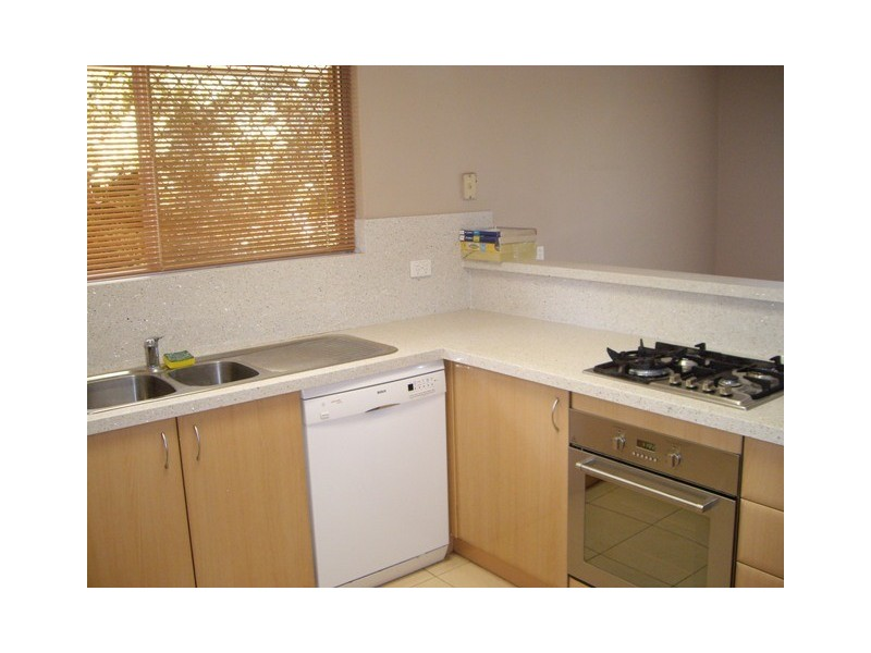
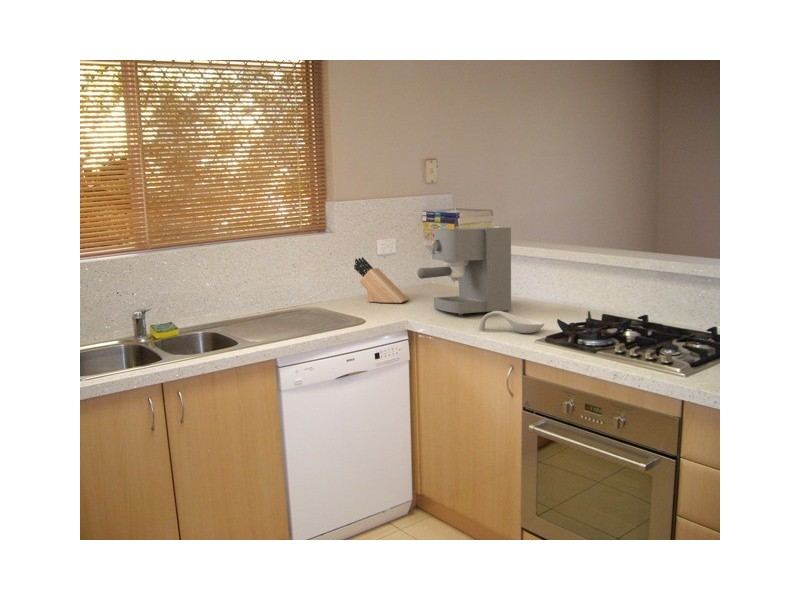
+ coffee maker [417,227,512,316]
+ knife block [353,256,410,304]
+ spoon rest [478,311,545,334]
